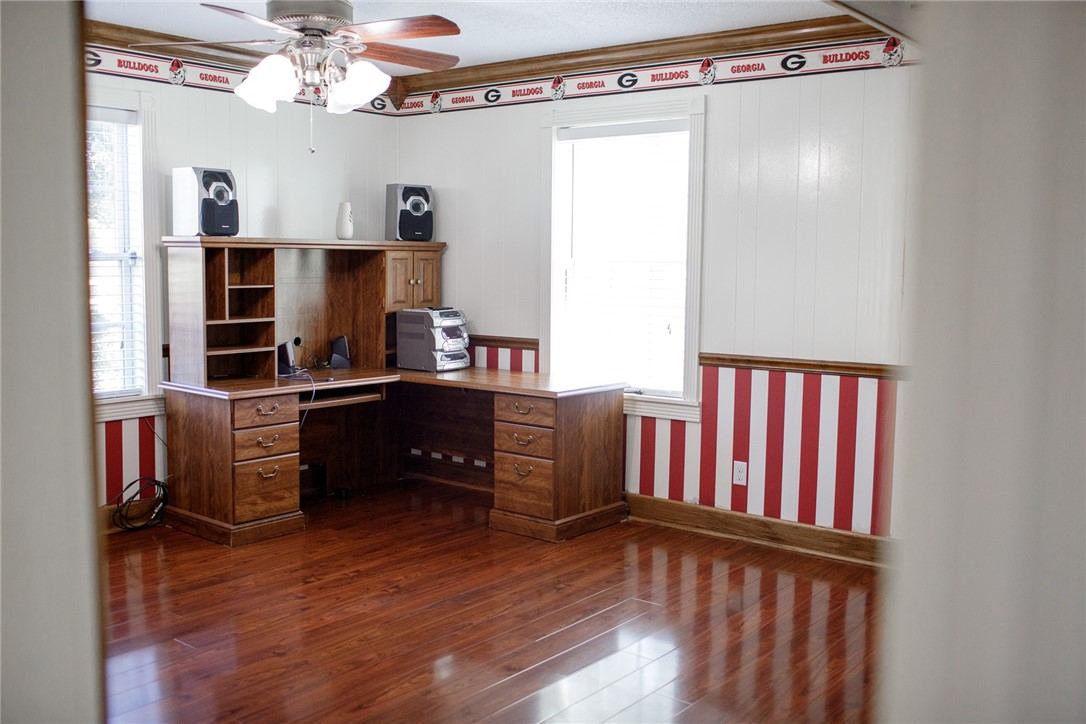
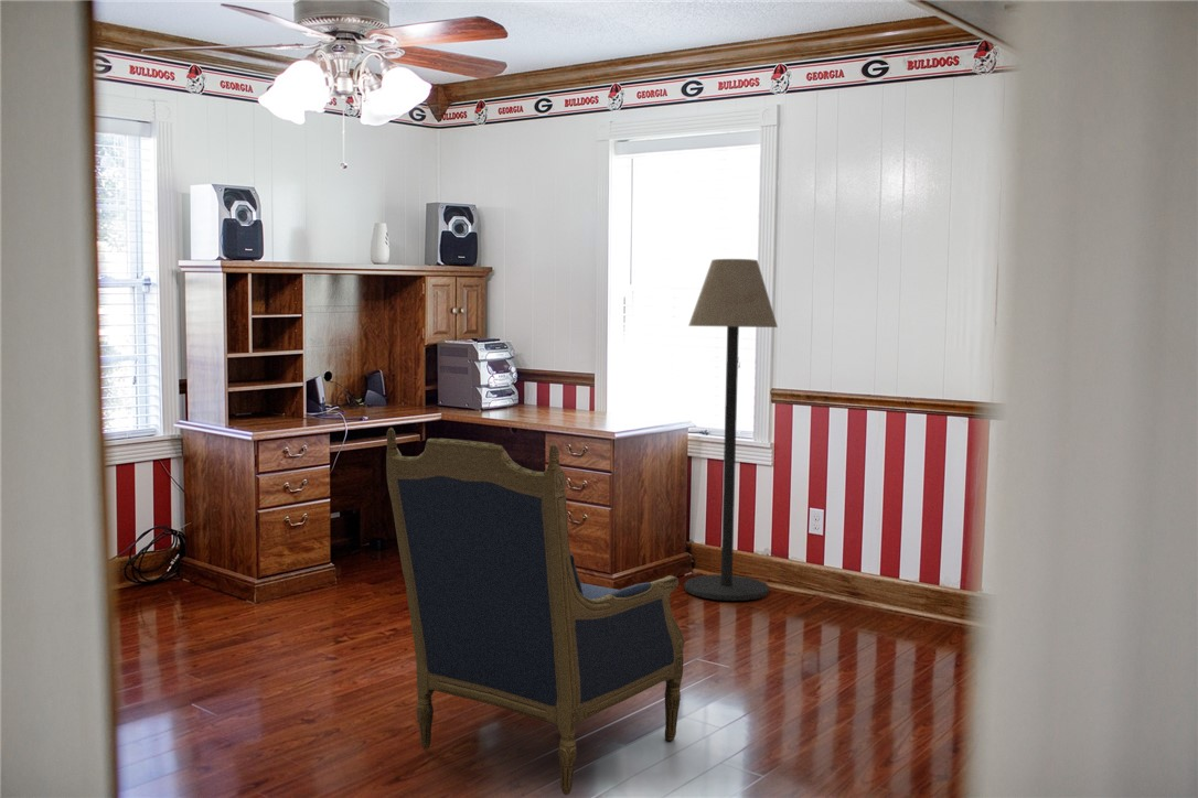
+ armchair [385,427,686,796]
+ floor lamp [683,258,779,602]
